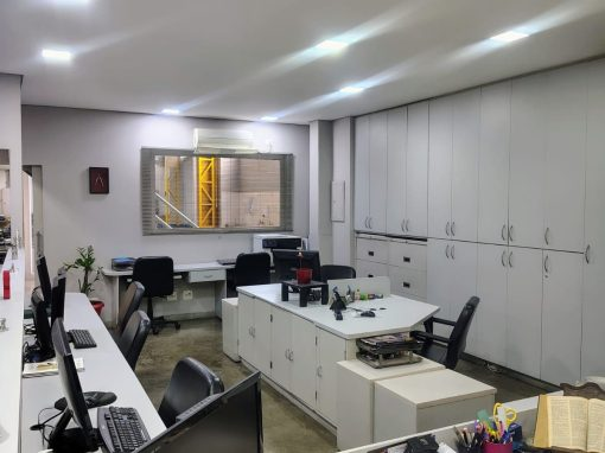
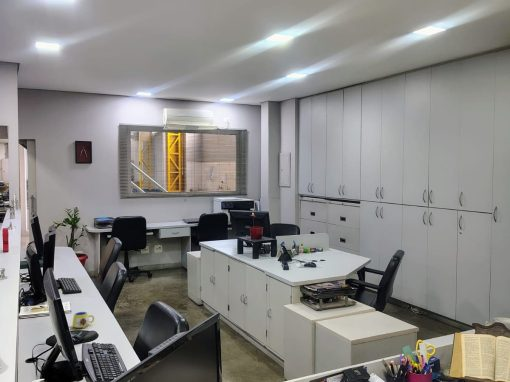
+ mug [72,311,95,329]
